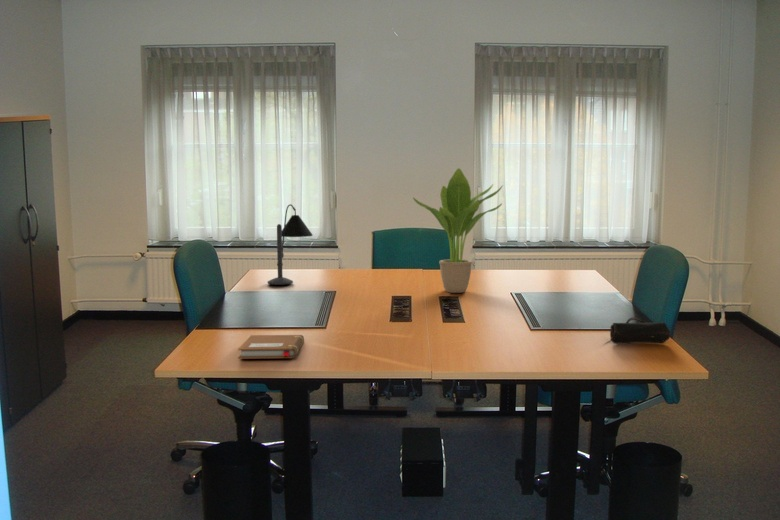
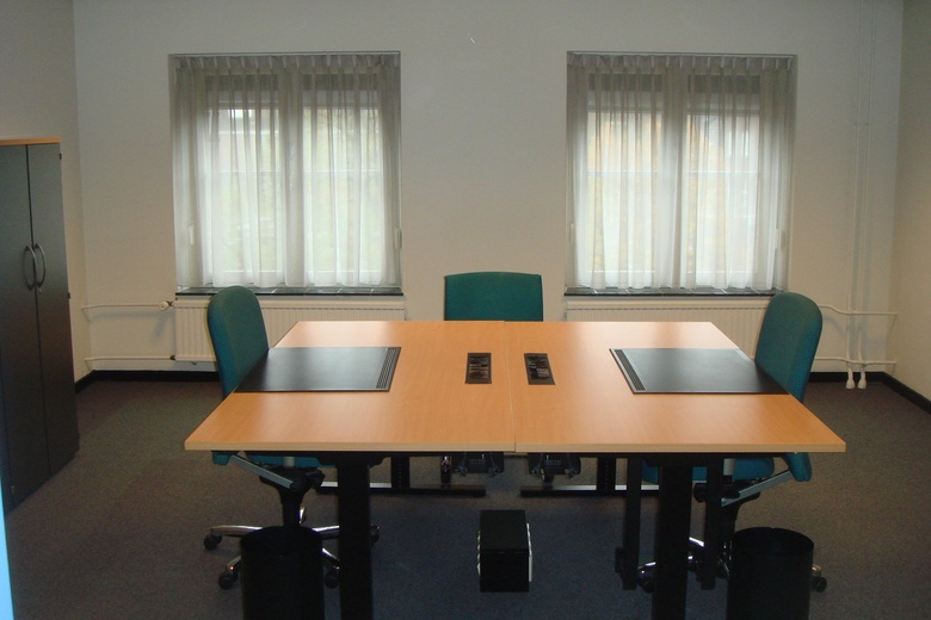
- potted plant [412,167,504,294]
- notebook [237,334,305,360]
- desk lamp [267,203,313,286]
- pencil case [609,317,672,345]
